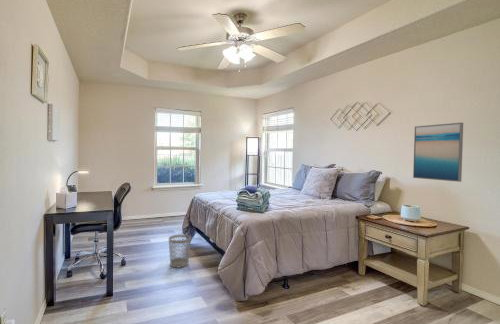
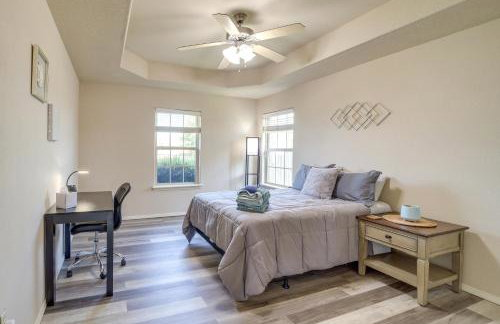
- wastebasket [168,234,192,268]
- wall art [412,122,464,183]
